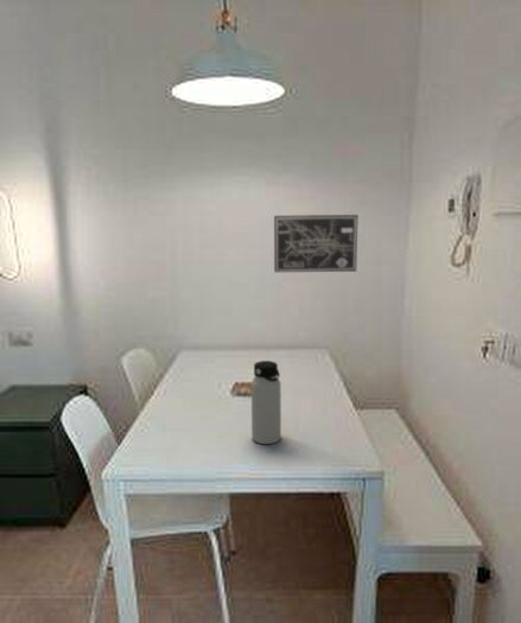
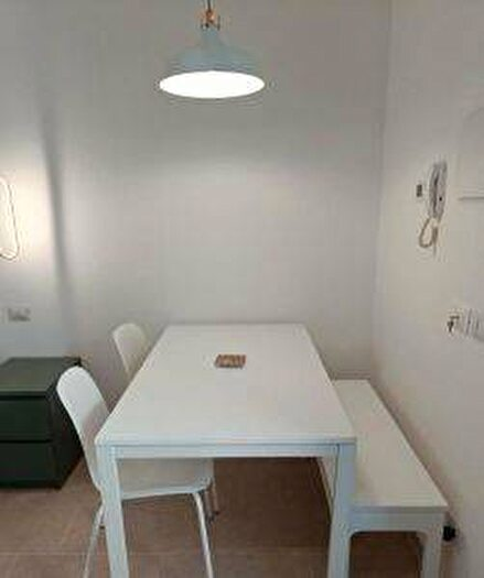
- water bottle [250,360,282,445]
- wall art [273,214,360,273]
